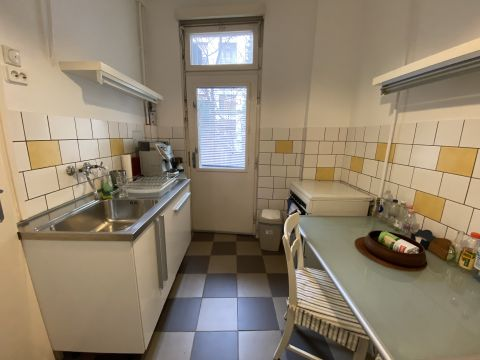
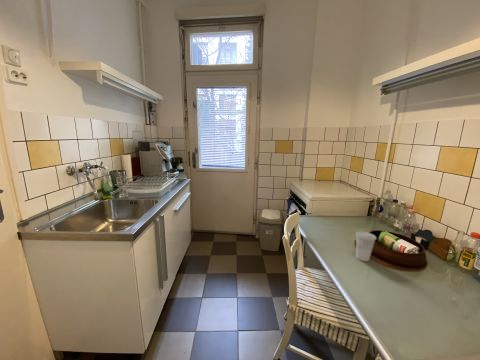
+ cup [355,230,377,262]
